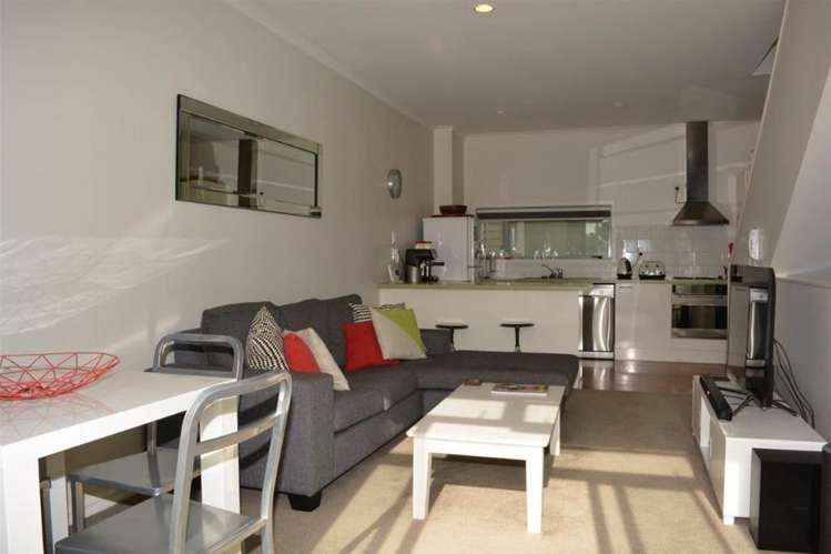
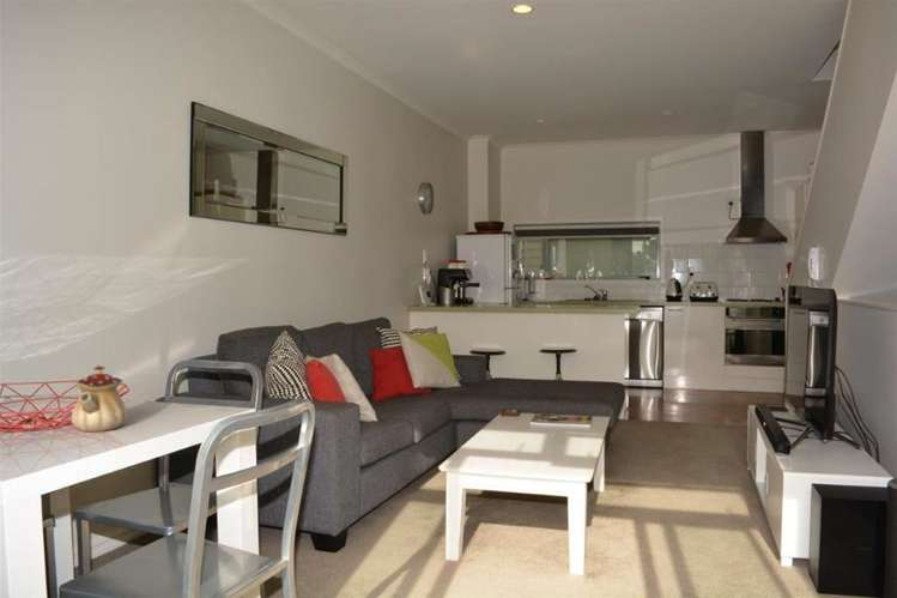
+ teapot [71,364,128,433]
